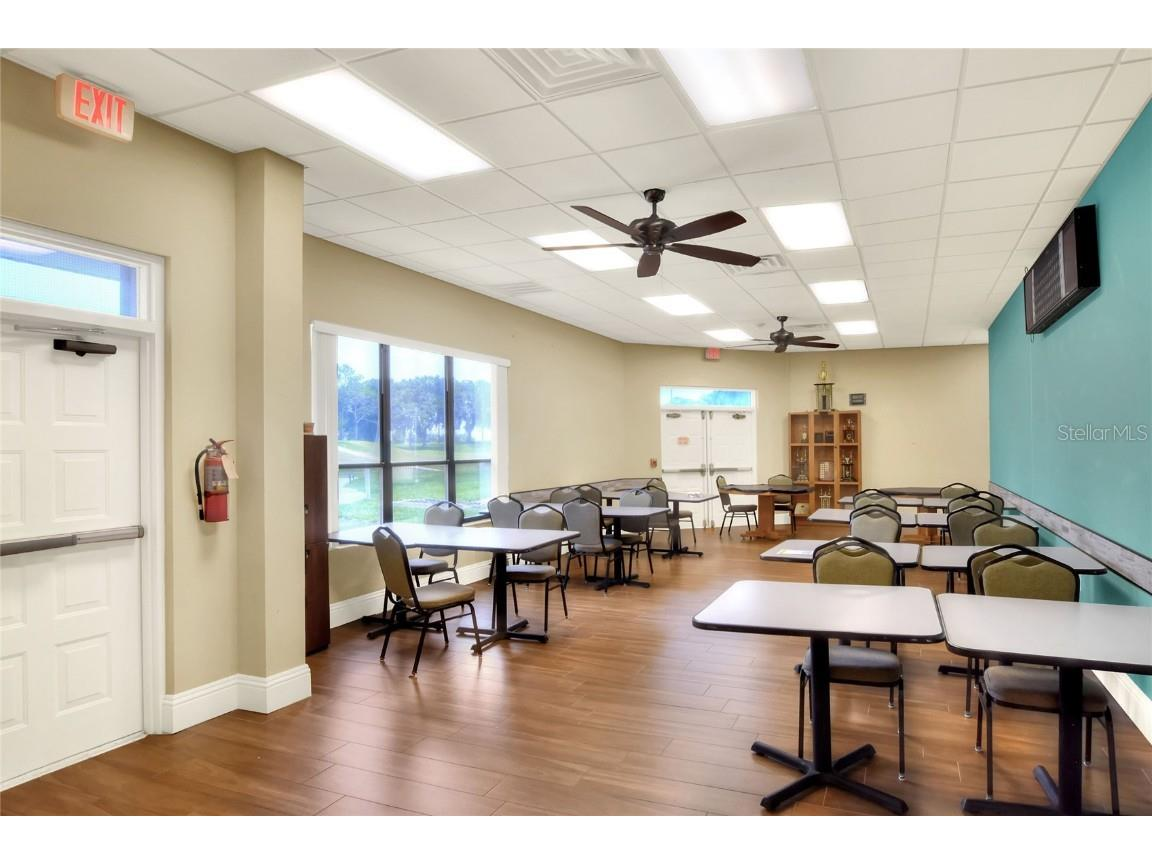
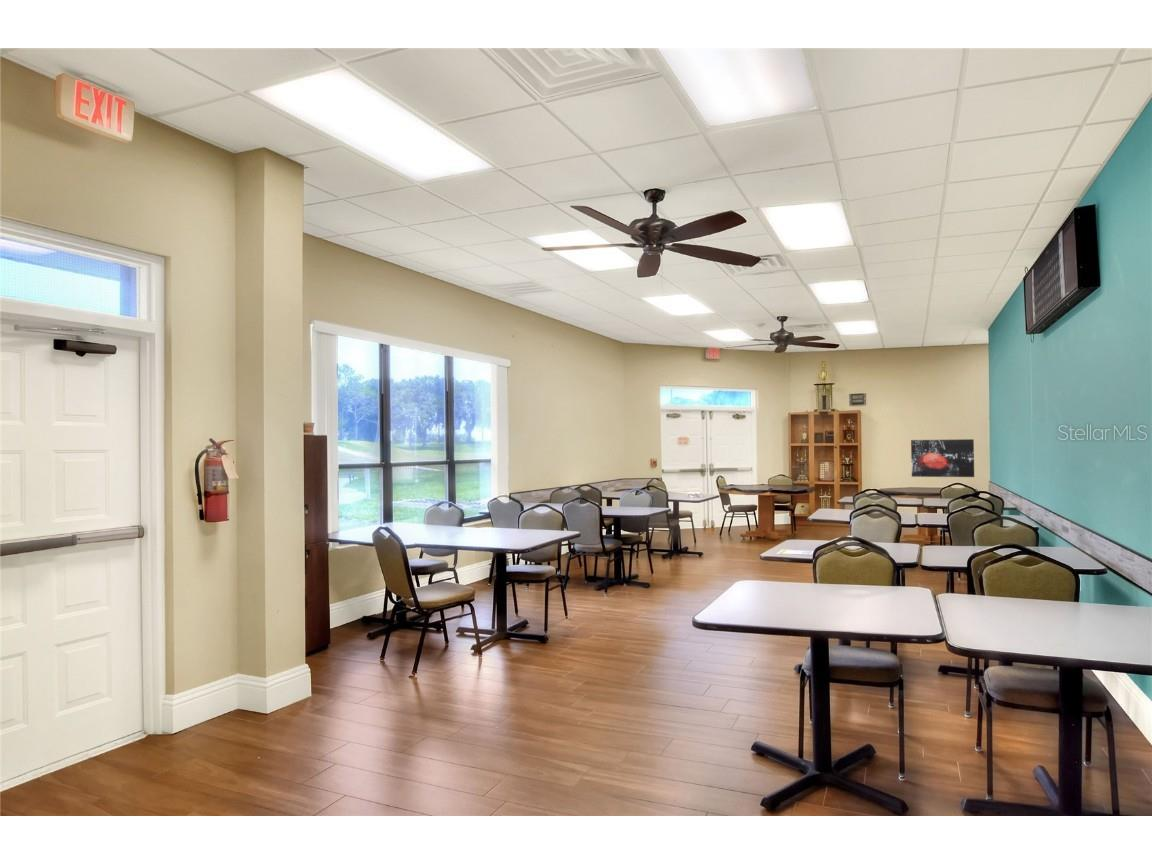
+ wall art [910,438,975,478]
